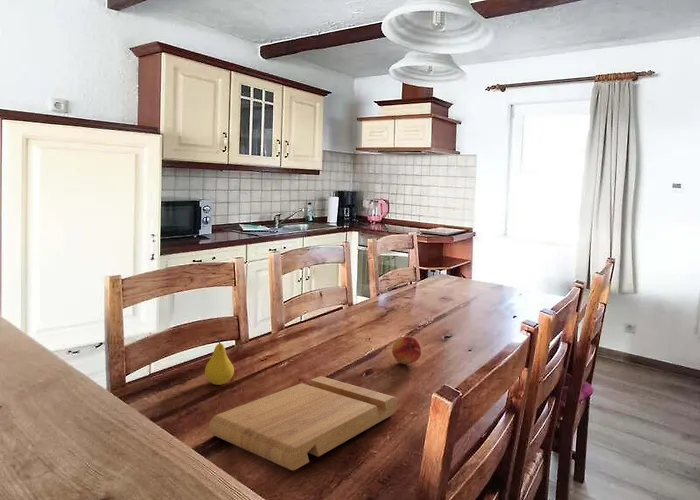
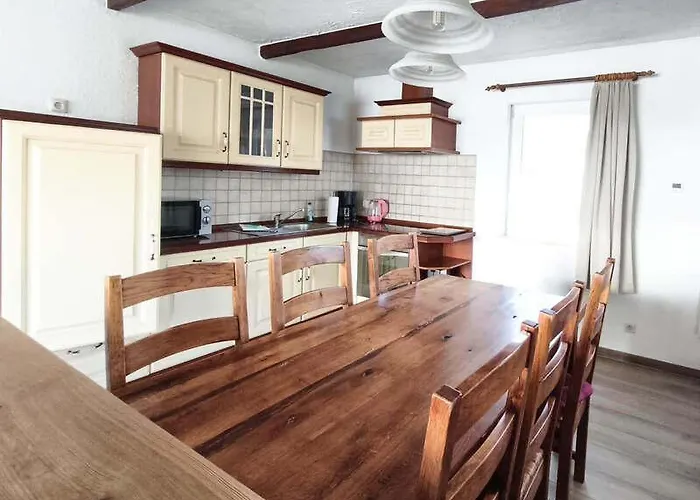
- fruit [391,335,422,365]
- cutting board [208,375,398,471]
- fruit [204,332,235,386]
